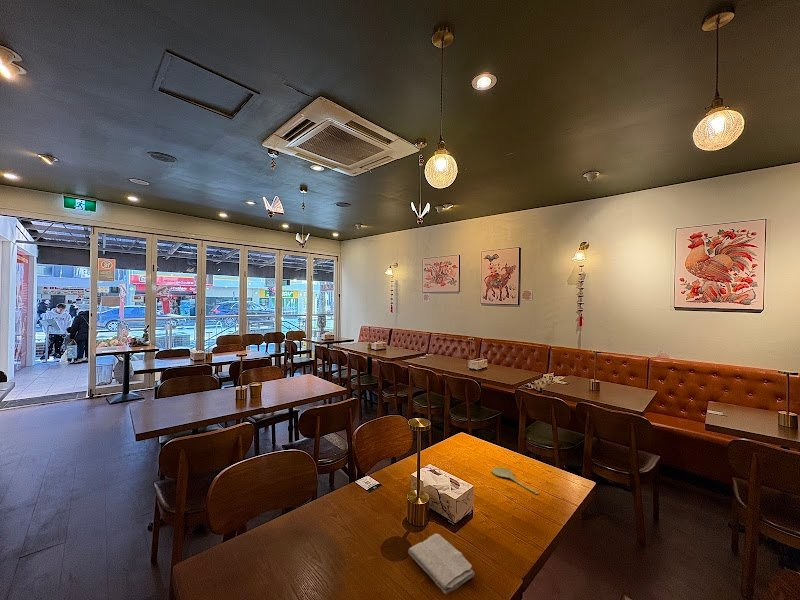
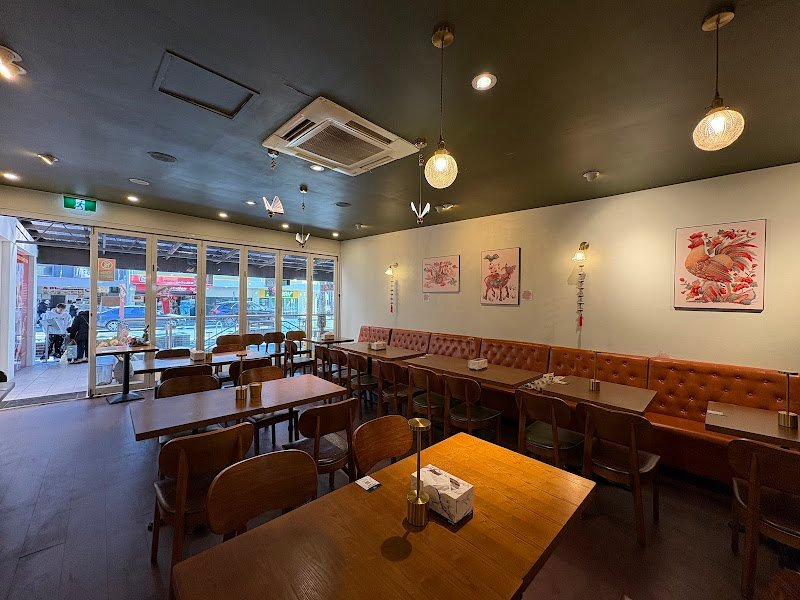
- washcloth [407,533,476,595]
- spoon [491,466,539,495]
